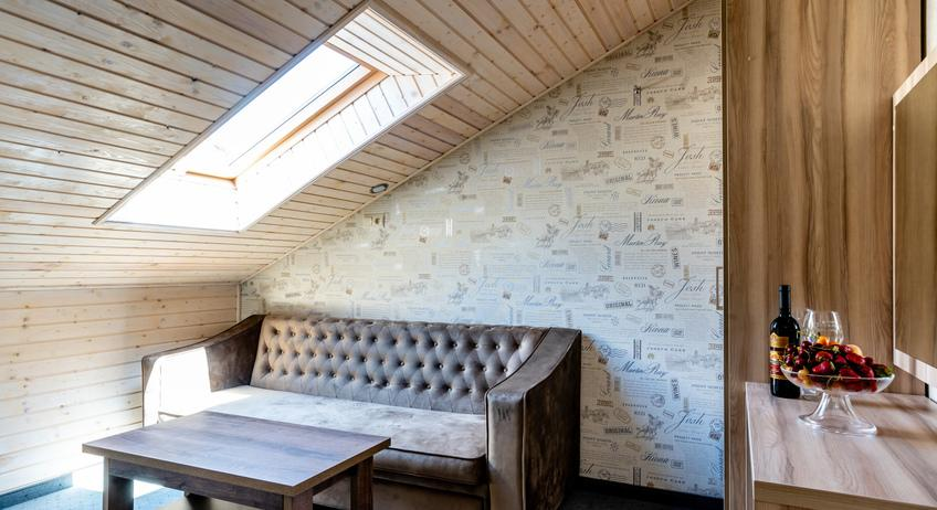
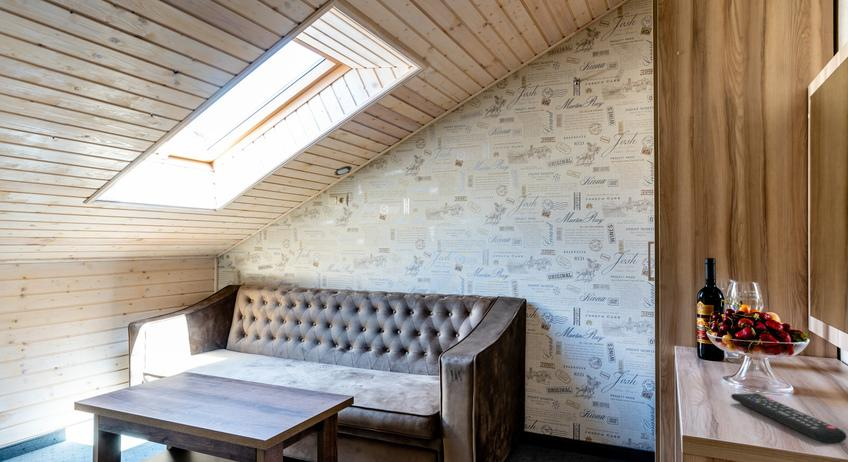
+ remote control [730,392,848,445]
